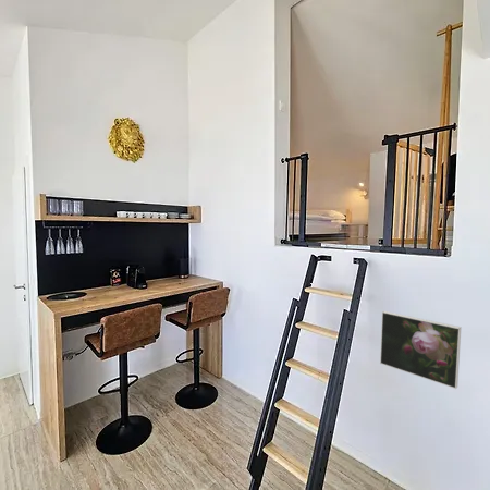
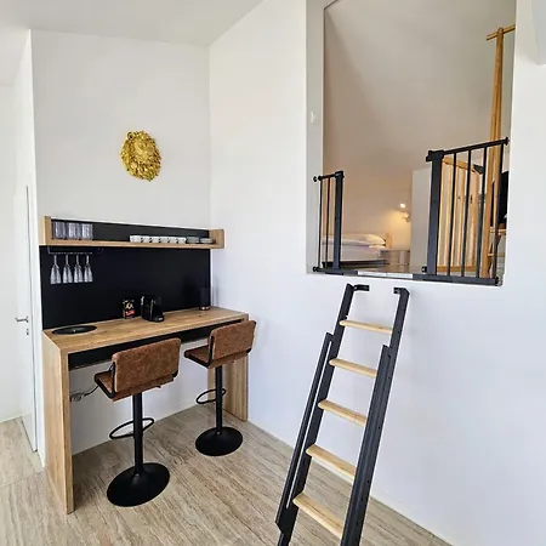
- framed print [379,310,462,390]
